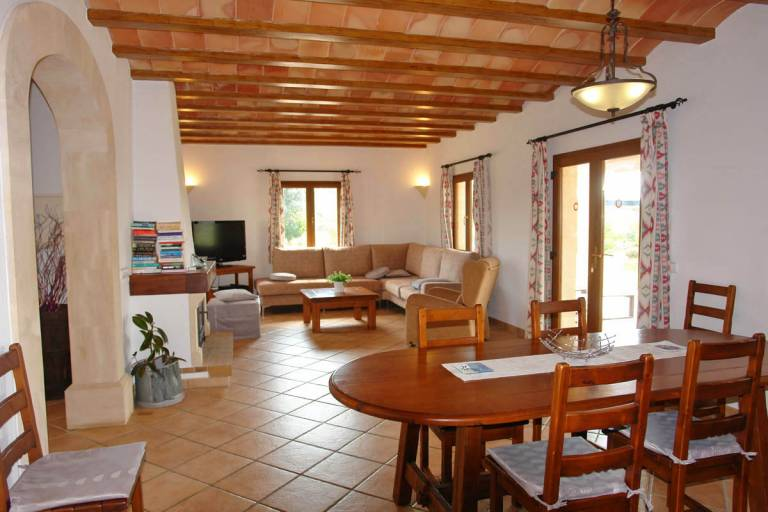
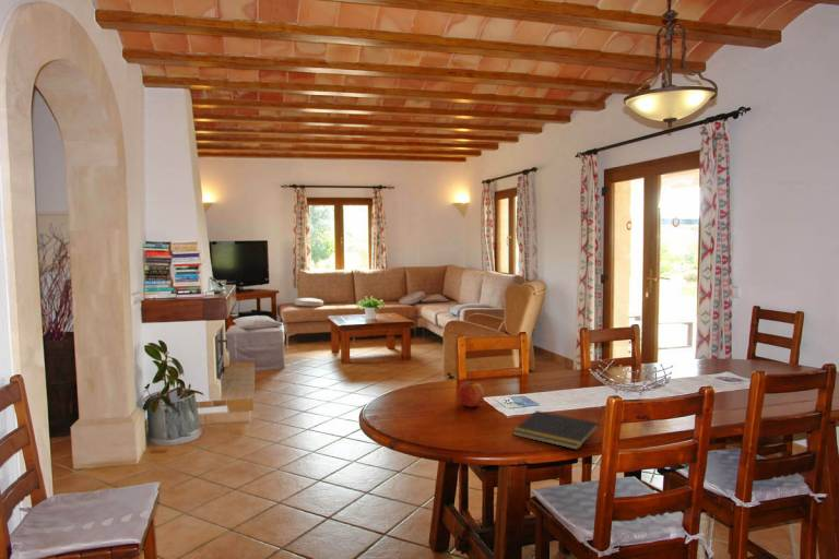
+ notepad [511,409,600,451]
+ fruit [458,379,485,408]
